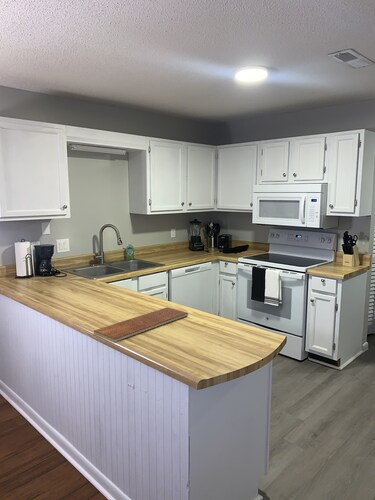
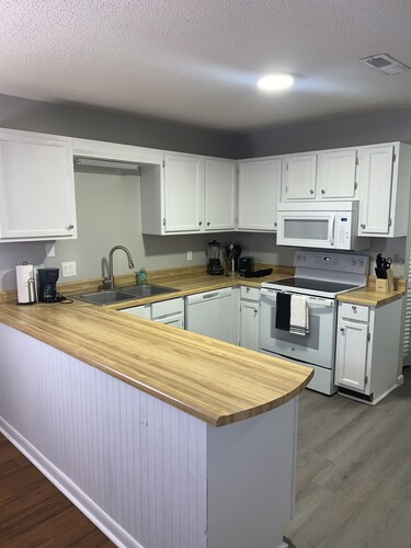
- chopping board [93,306,189,343]
